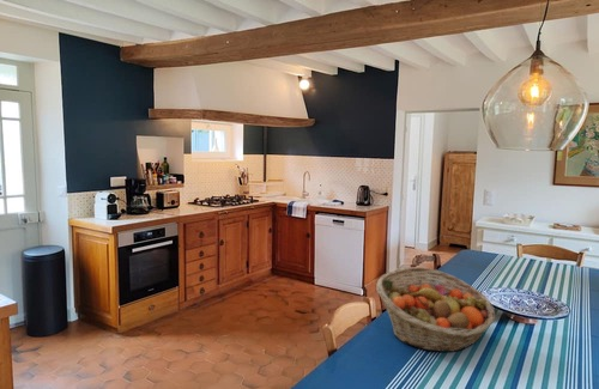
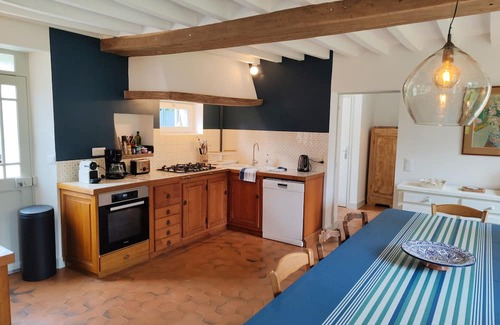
- fruit basket [375,266,496,353]
